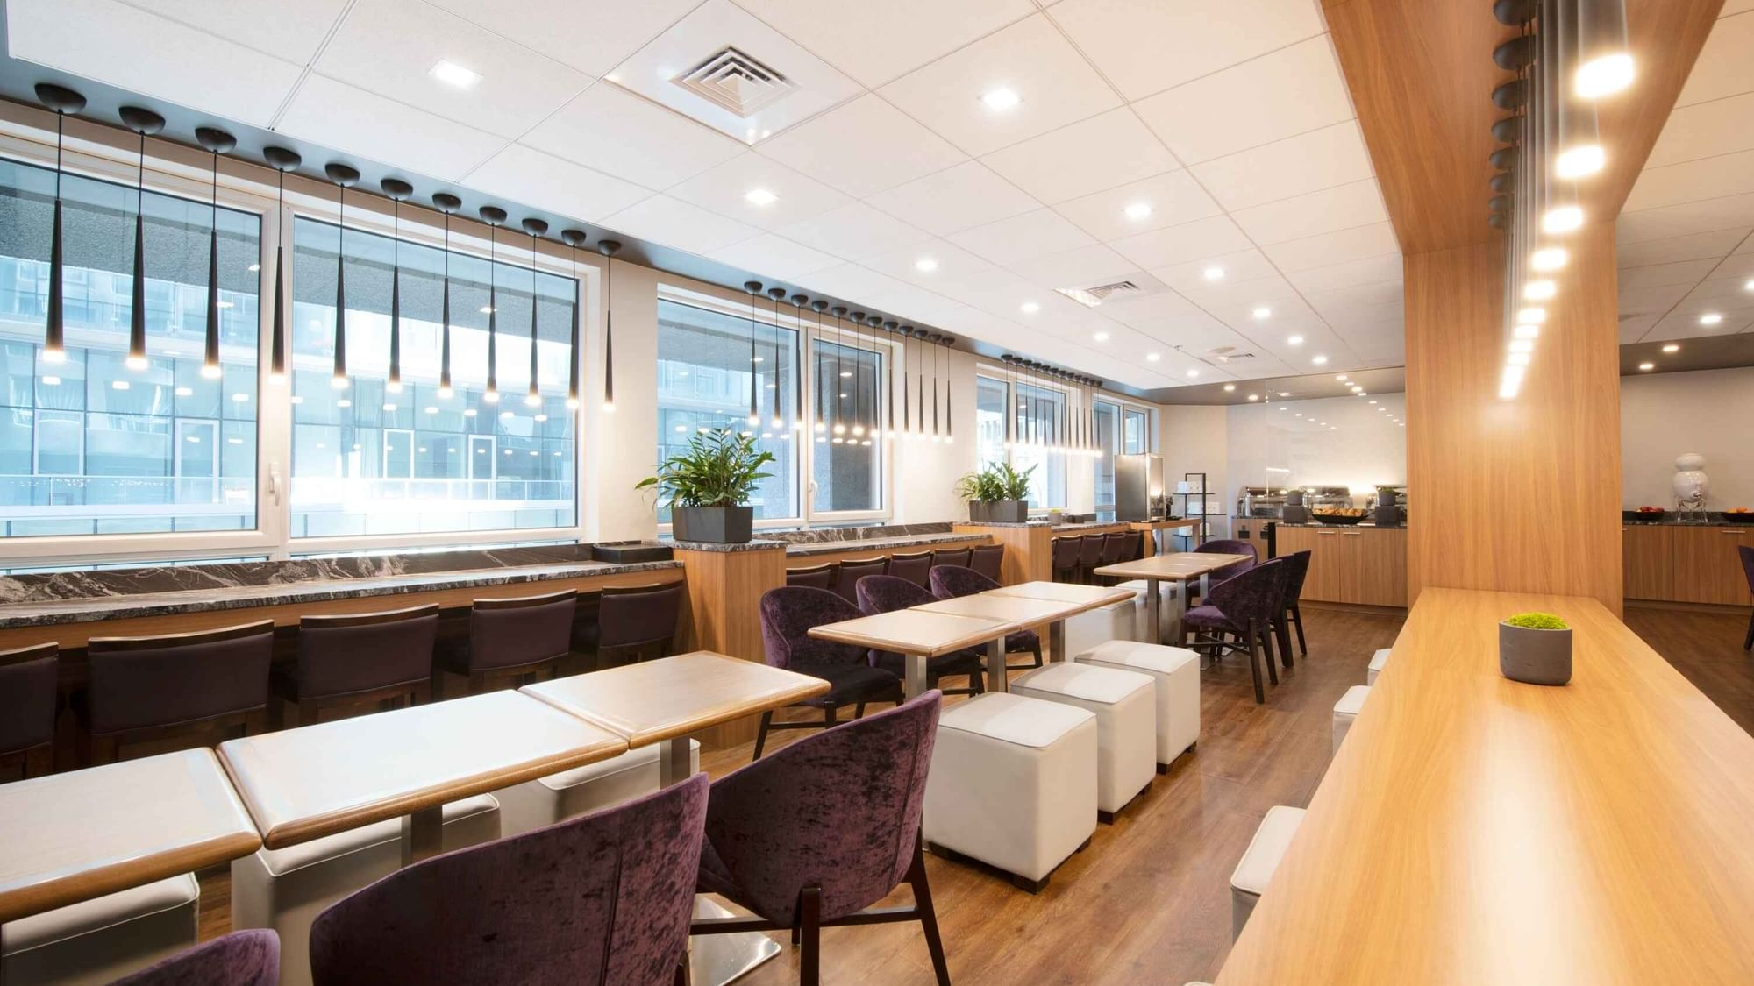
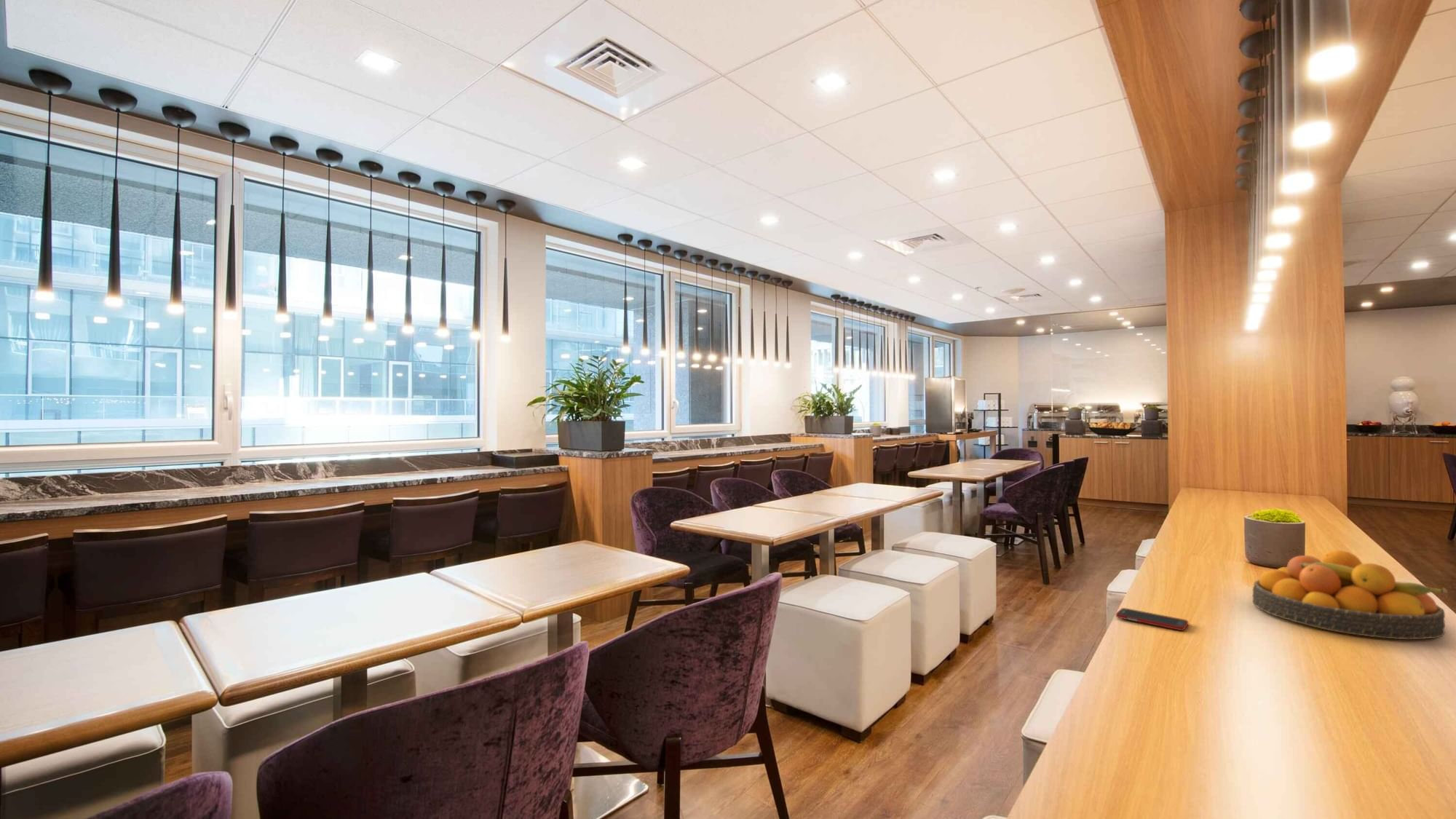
+ fruit bowl [1251,550,1449,640]
+ cell phone [1115,607,1189,631]
